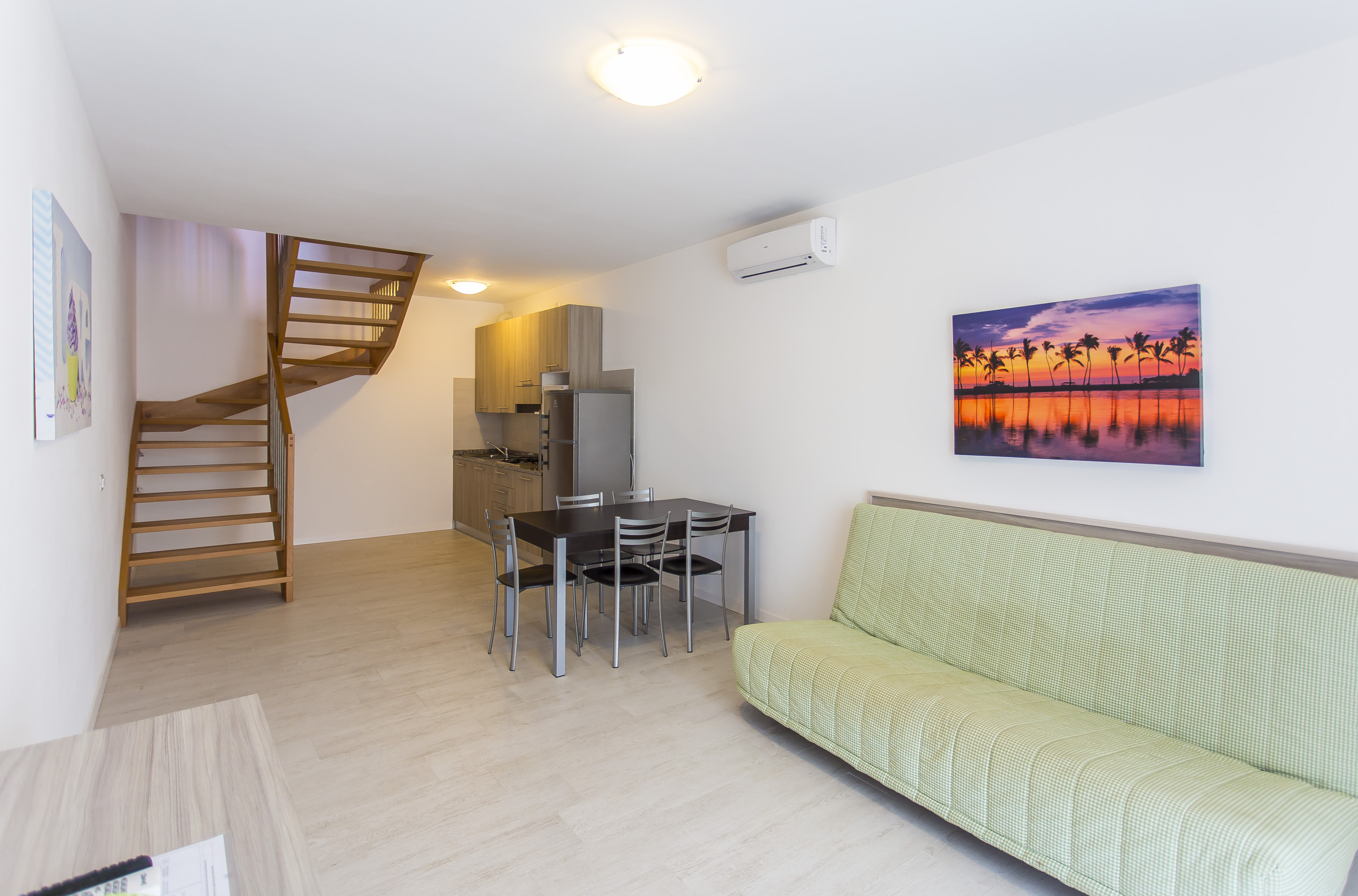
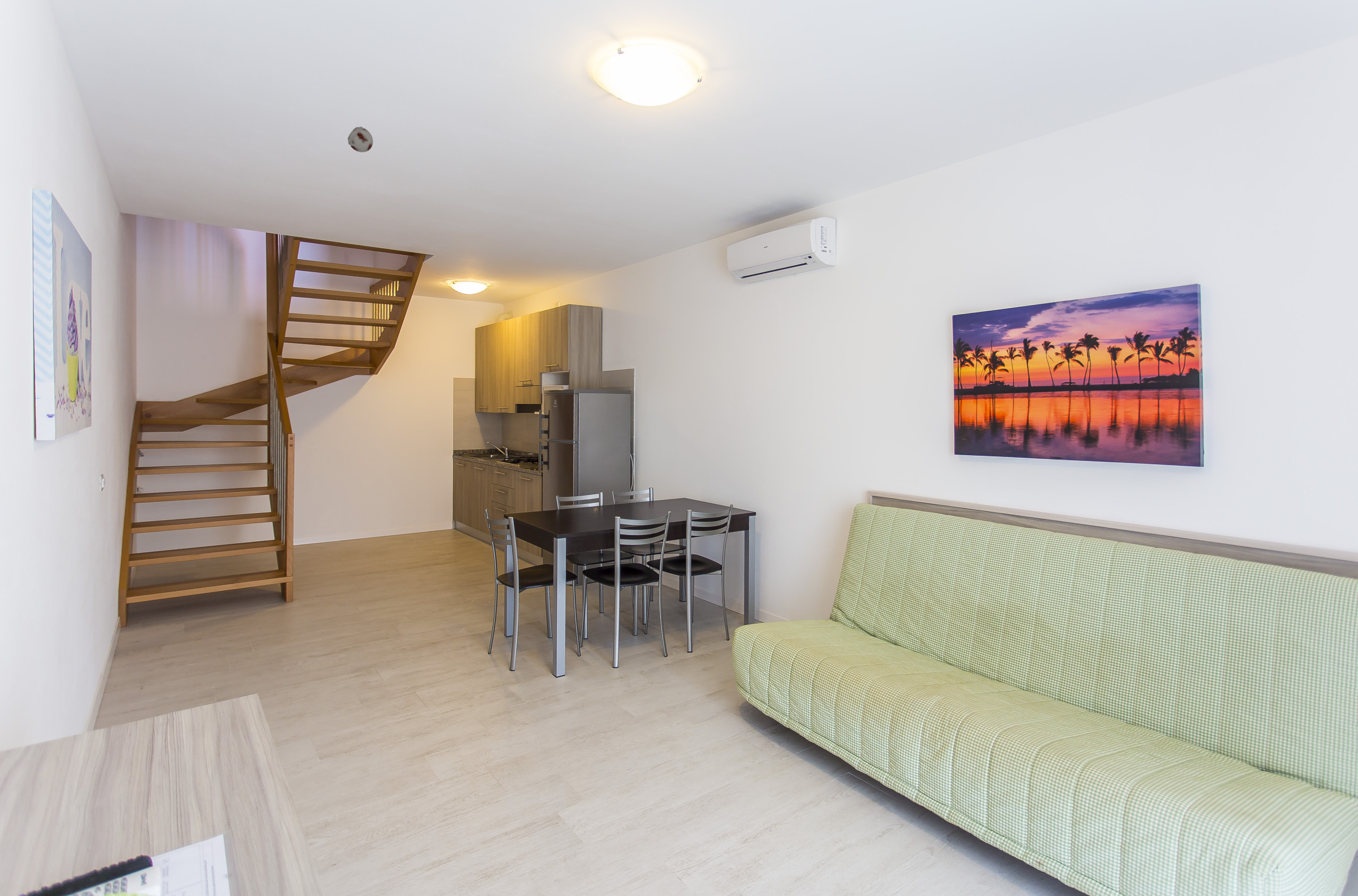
+ smoke detector [347,126,373,153]
